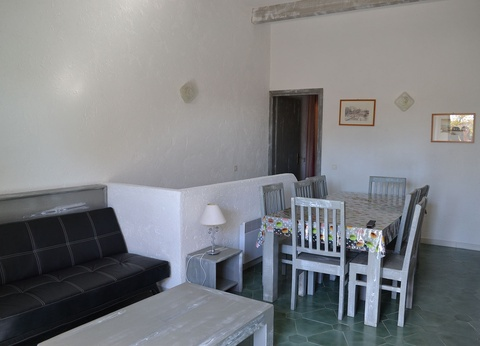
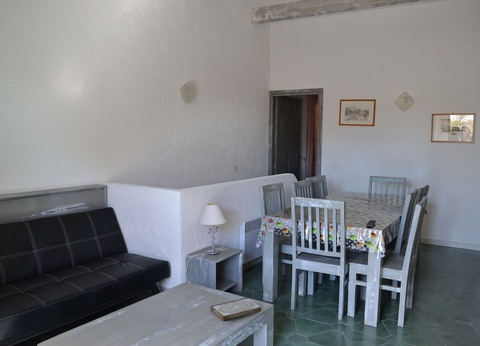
+ book [209,297,262,322]
